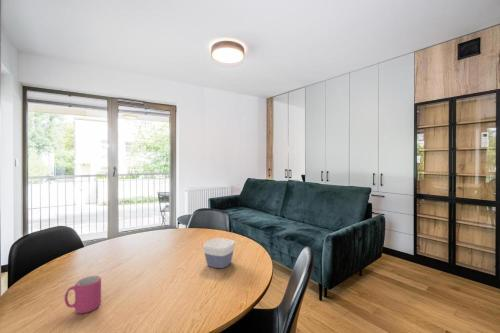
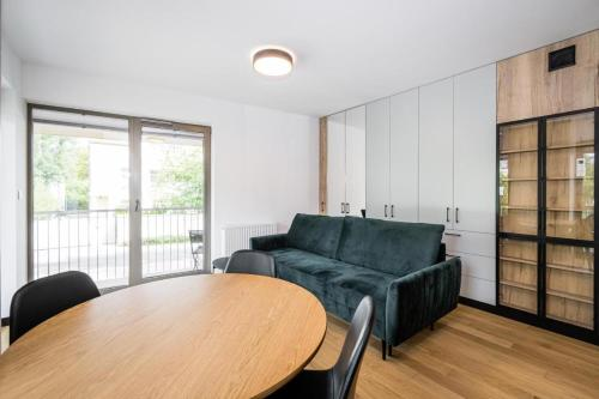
- bowl [202,237,236,269]
- mug [64,275,102,314]
